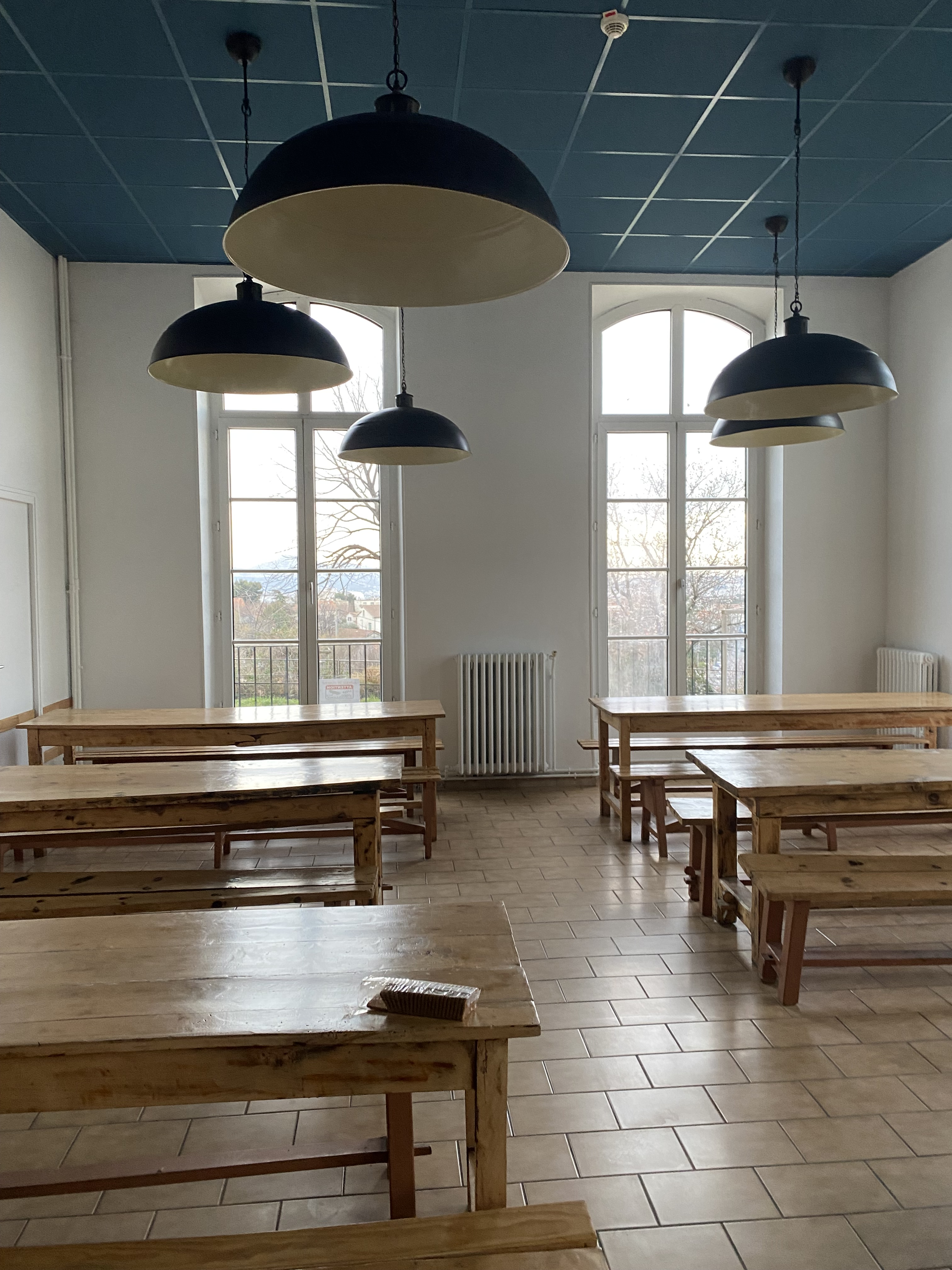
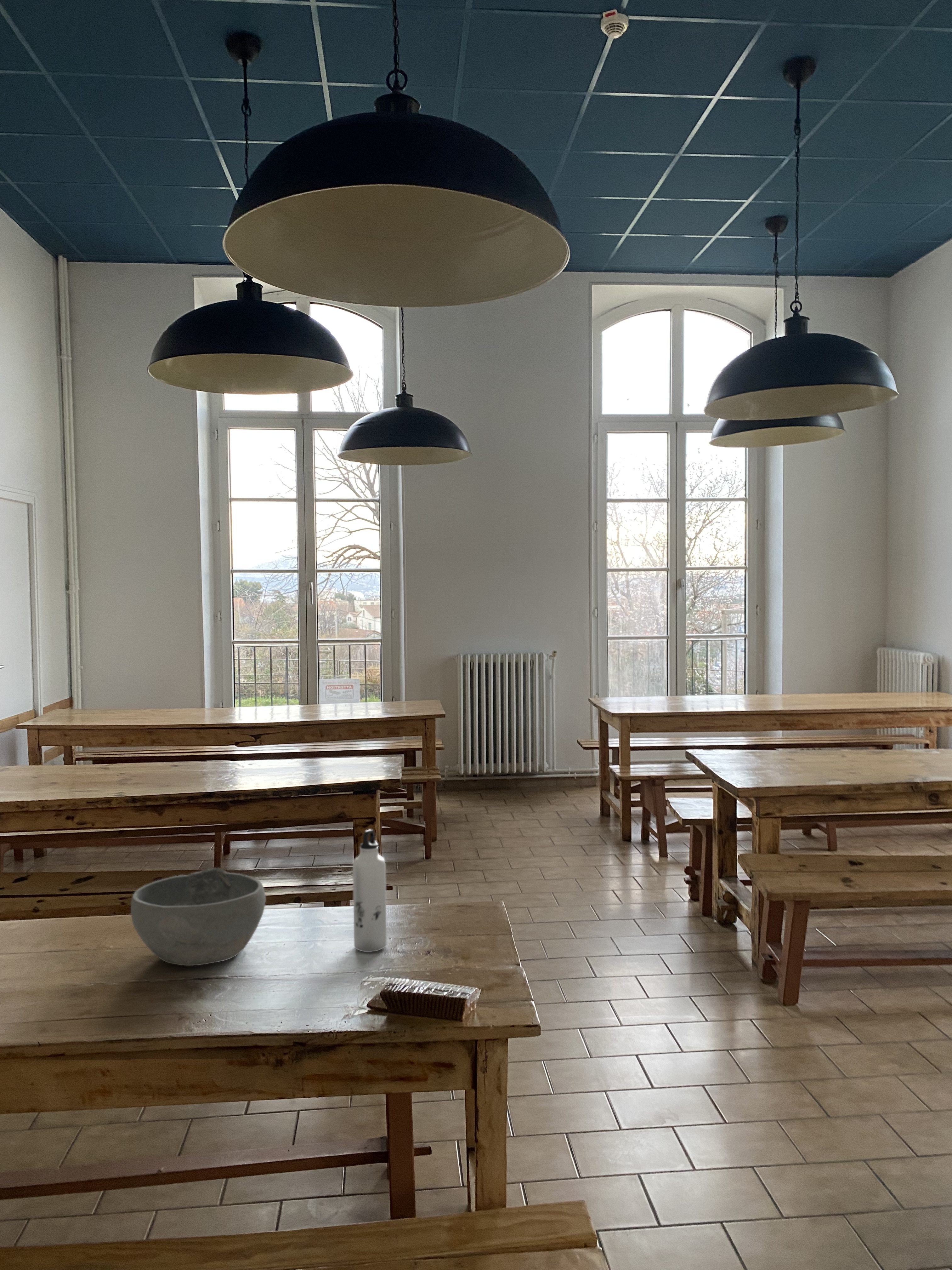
+ bowl [130,867,266,966]
+ water bottle [353,829,387,952]
